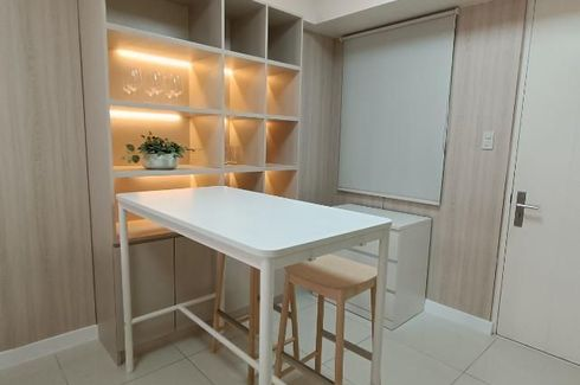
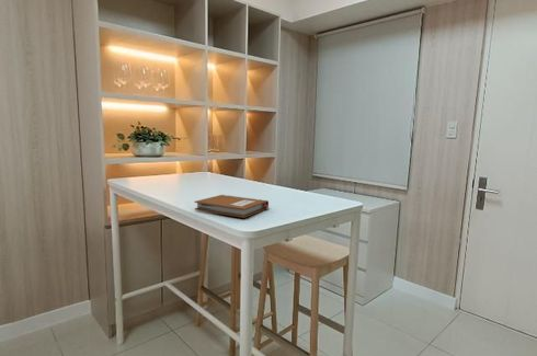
+ notebook [194,194,270,219]
